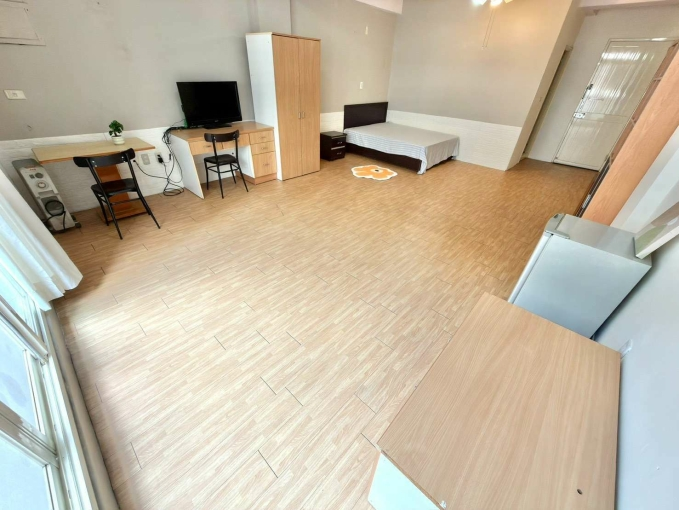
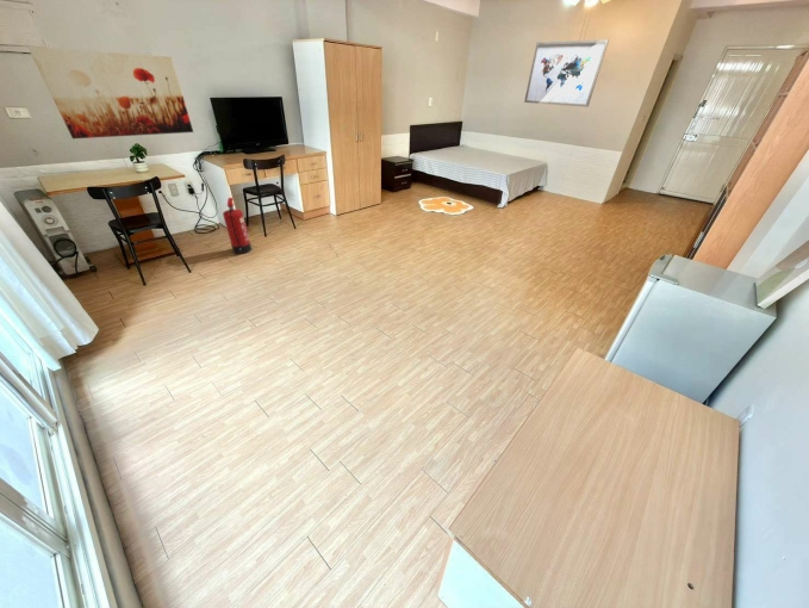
+ fire extinguisher [222,197,253,255]
+ wall art [523,38,610,108]
+ wall art [26,45,194,139]
